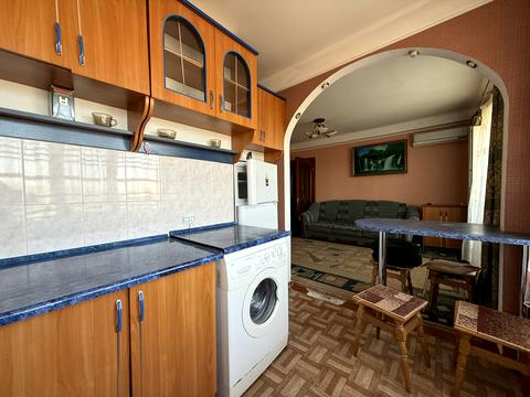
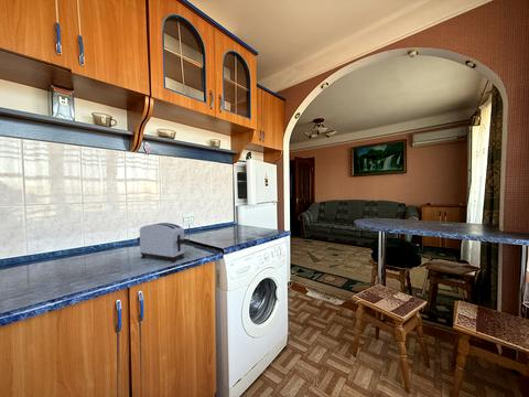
+ toaster [136,222,191,264]
